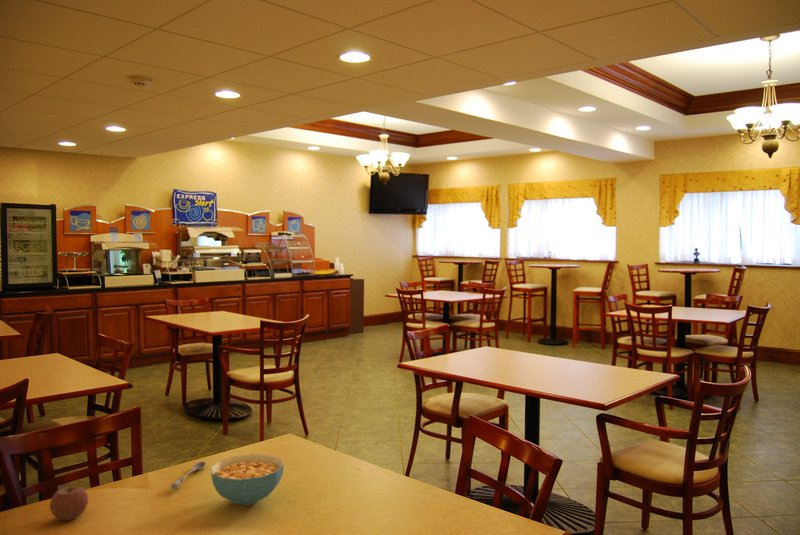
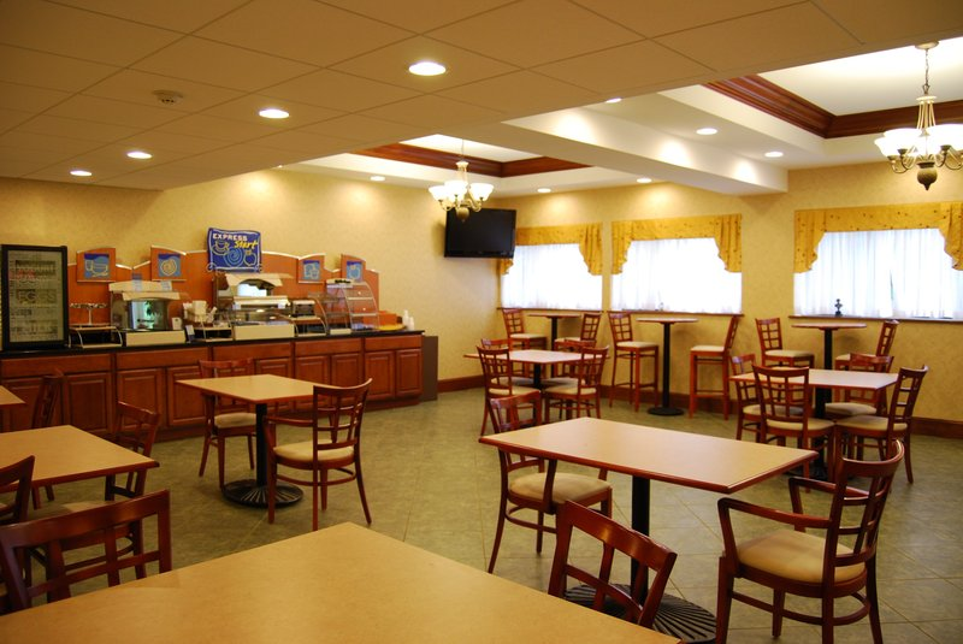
- cereal bowl [209,453,285,506]
- soupspoon [170,461,207,491]
- apple [49,485,89,522]
